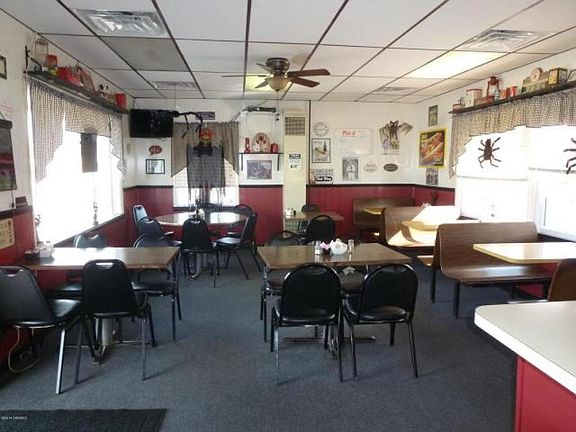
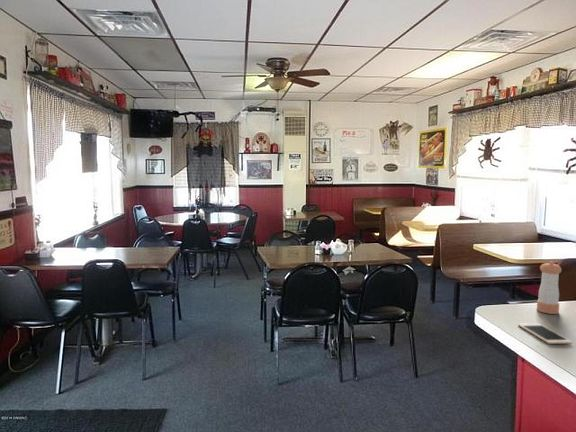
+ cell phone [517,322,573,345]
+ pepper shaker [536,261,563,315]
